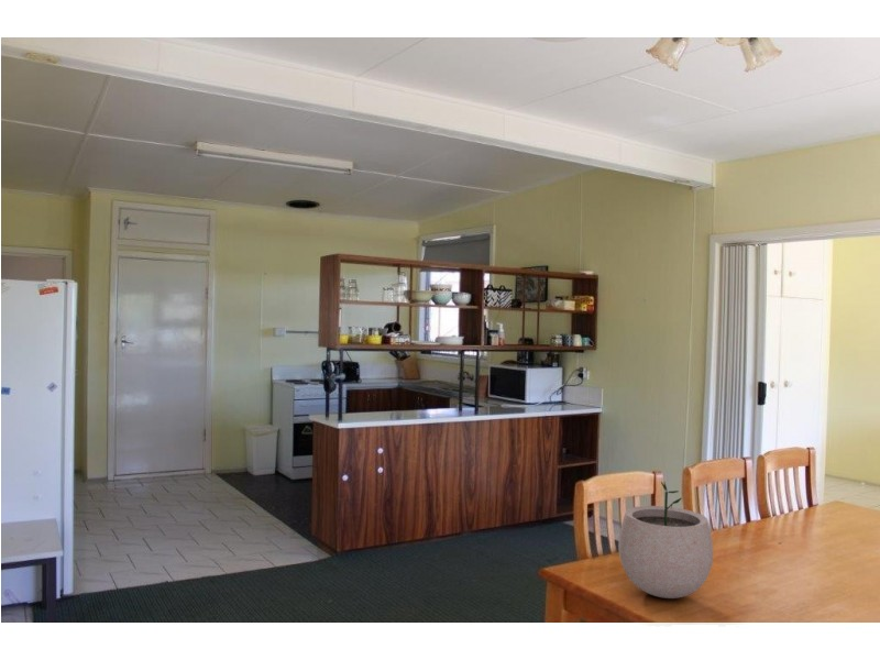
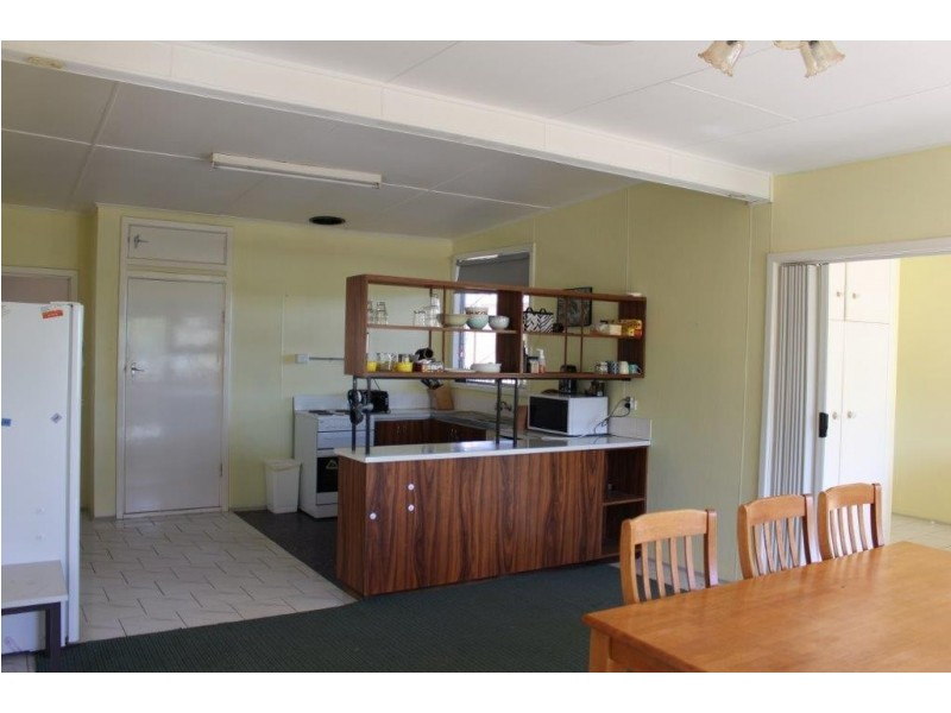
- plant pot [617,480,714,600]
